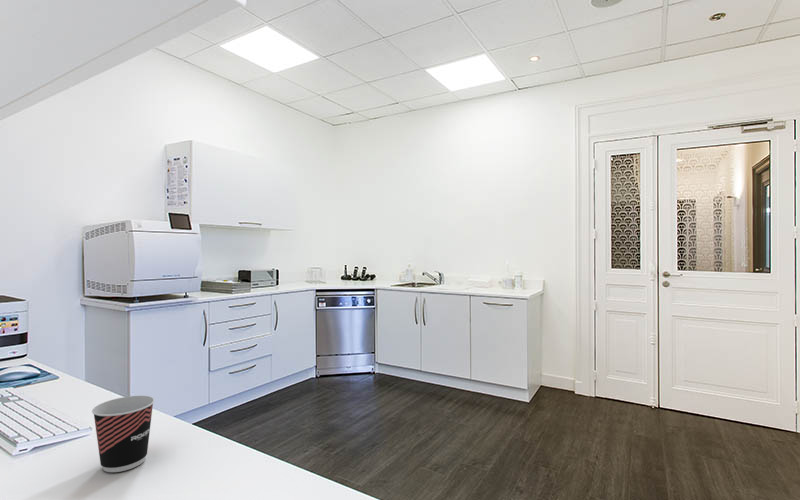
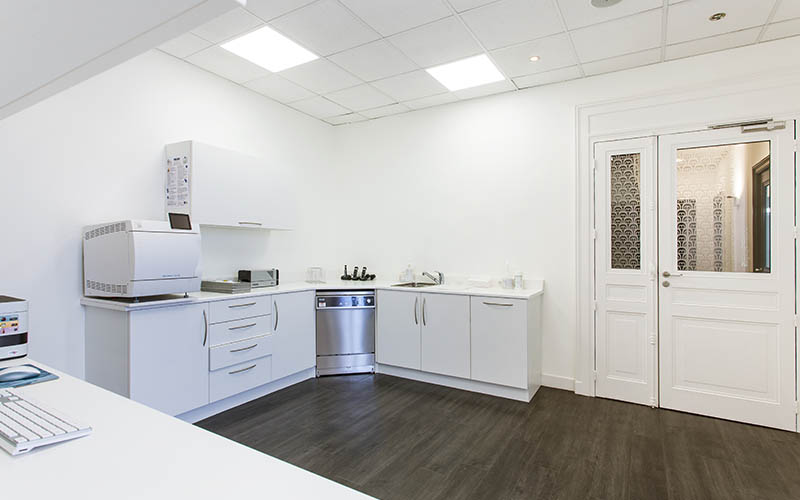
- cup [91,395,156,473]
